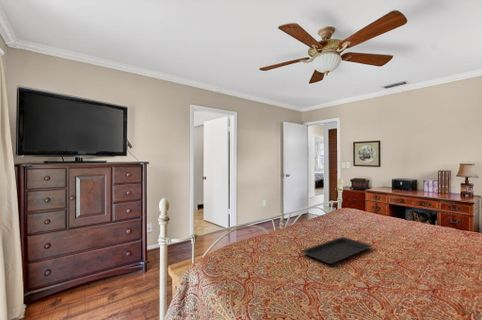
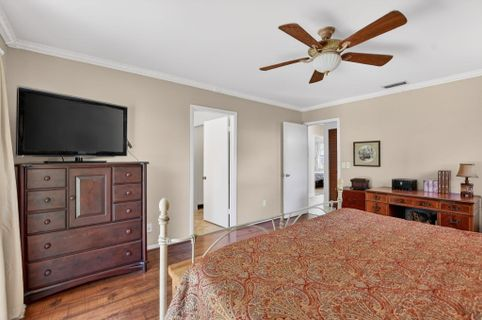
- serving tray [300,236,373,265]
